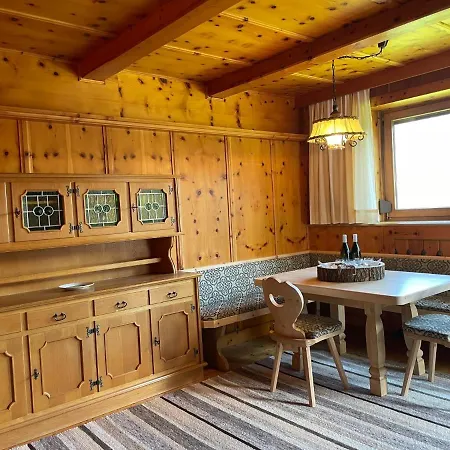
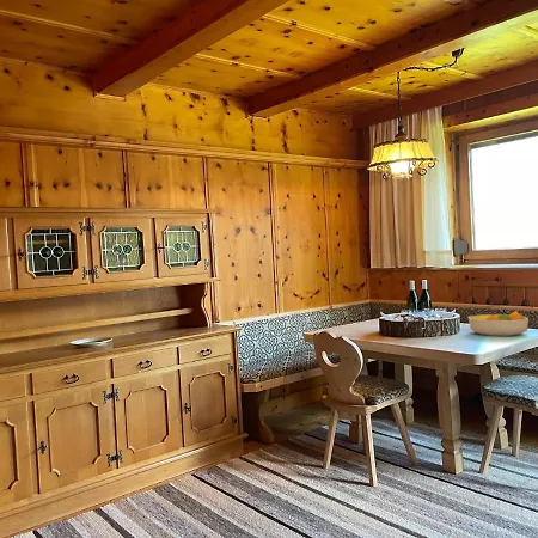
+ fruit bowl [467,310,530,337]
